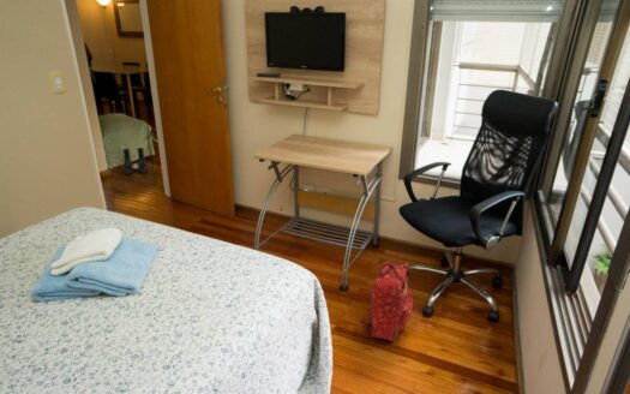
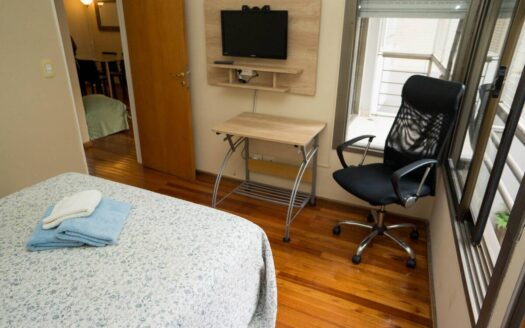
- boots [121,147,149,177]
- backpack [358,261,414,342]
